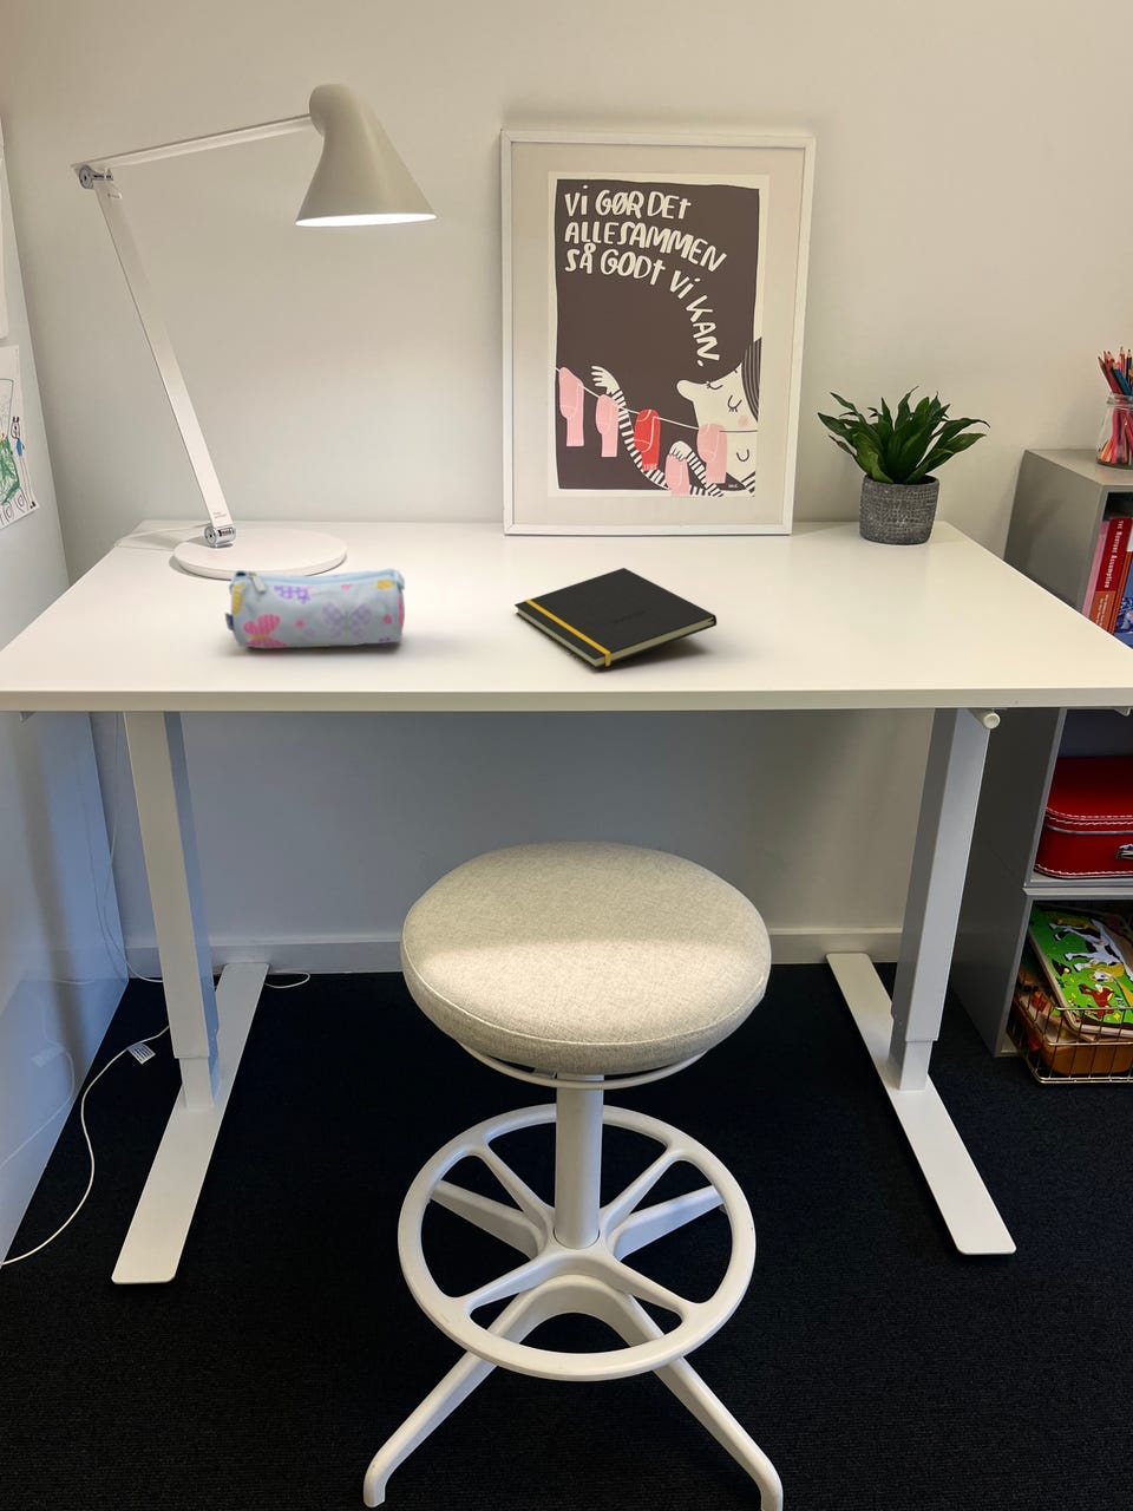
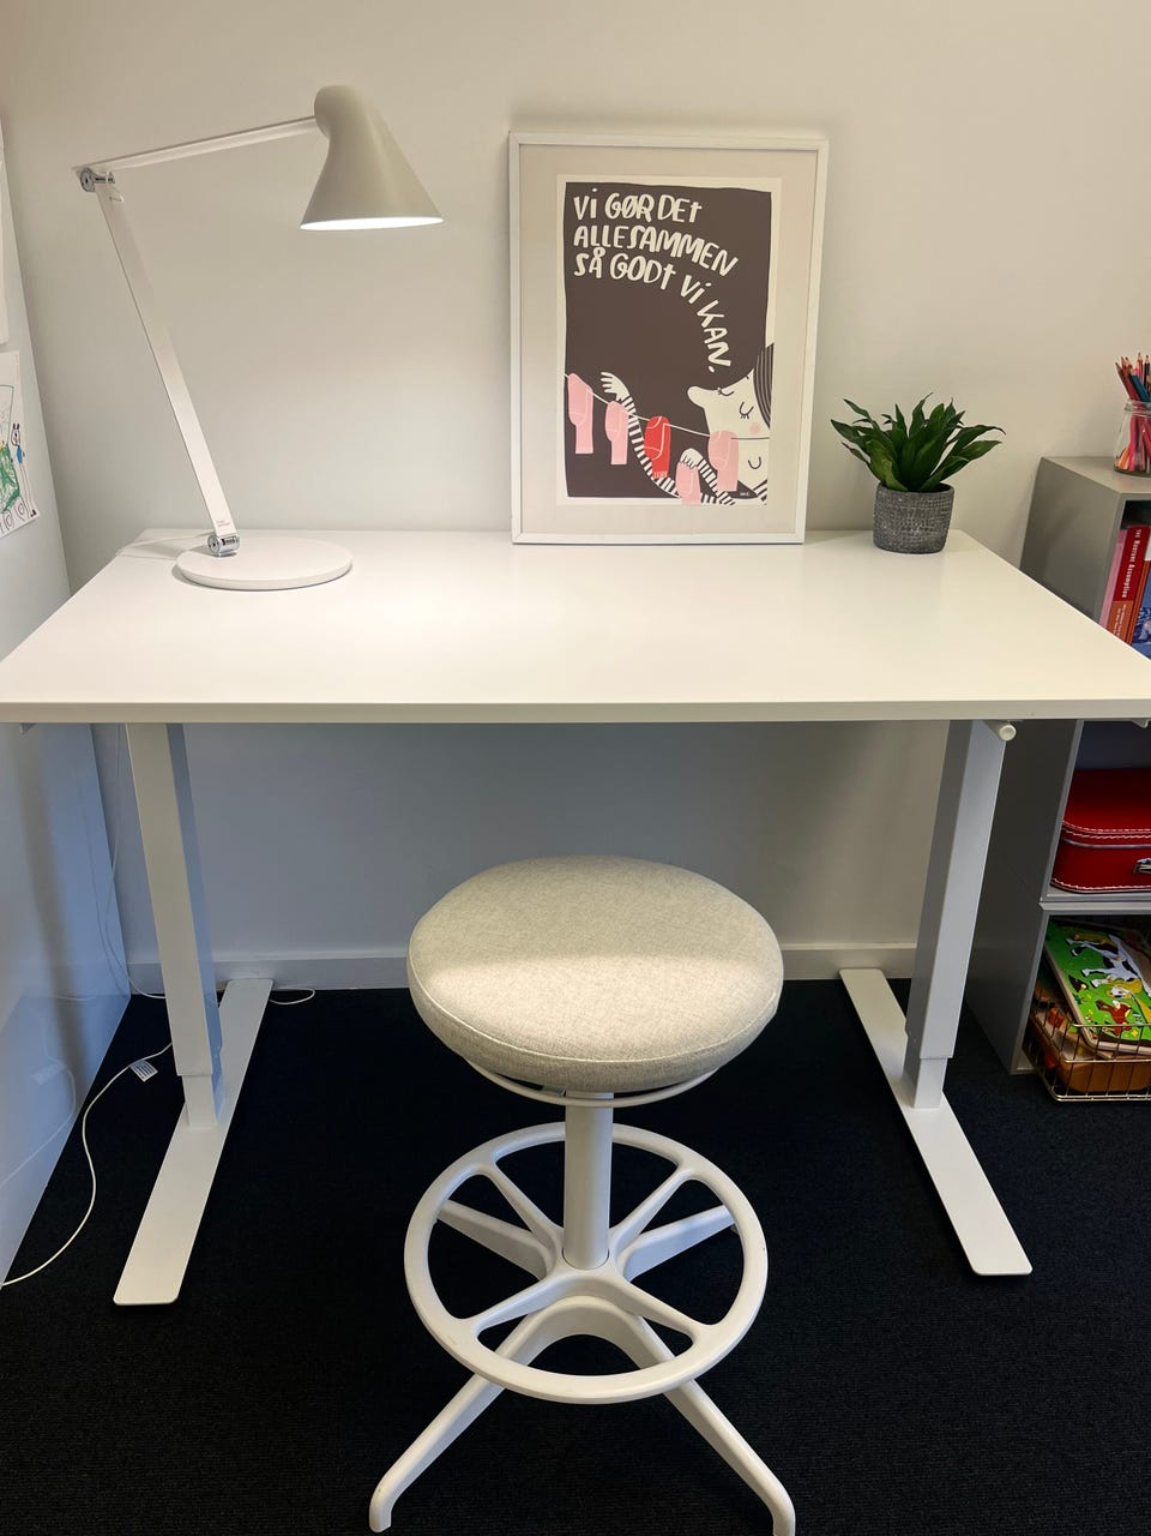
- notepad [513,566,718,671]
- pencil case [224,568,406,650]
